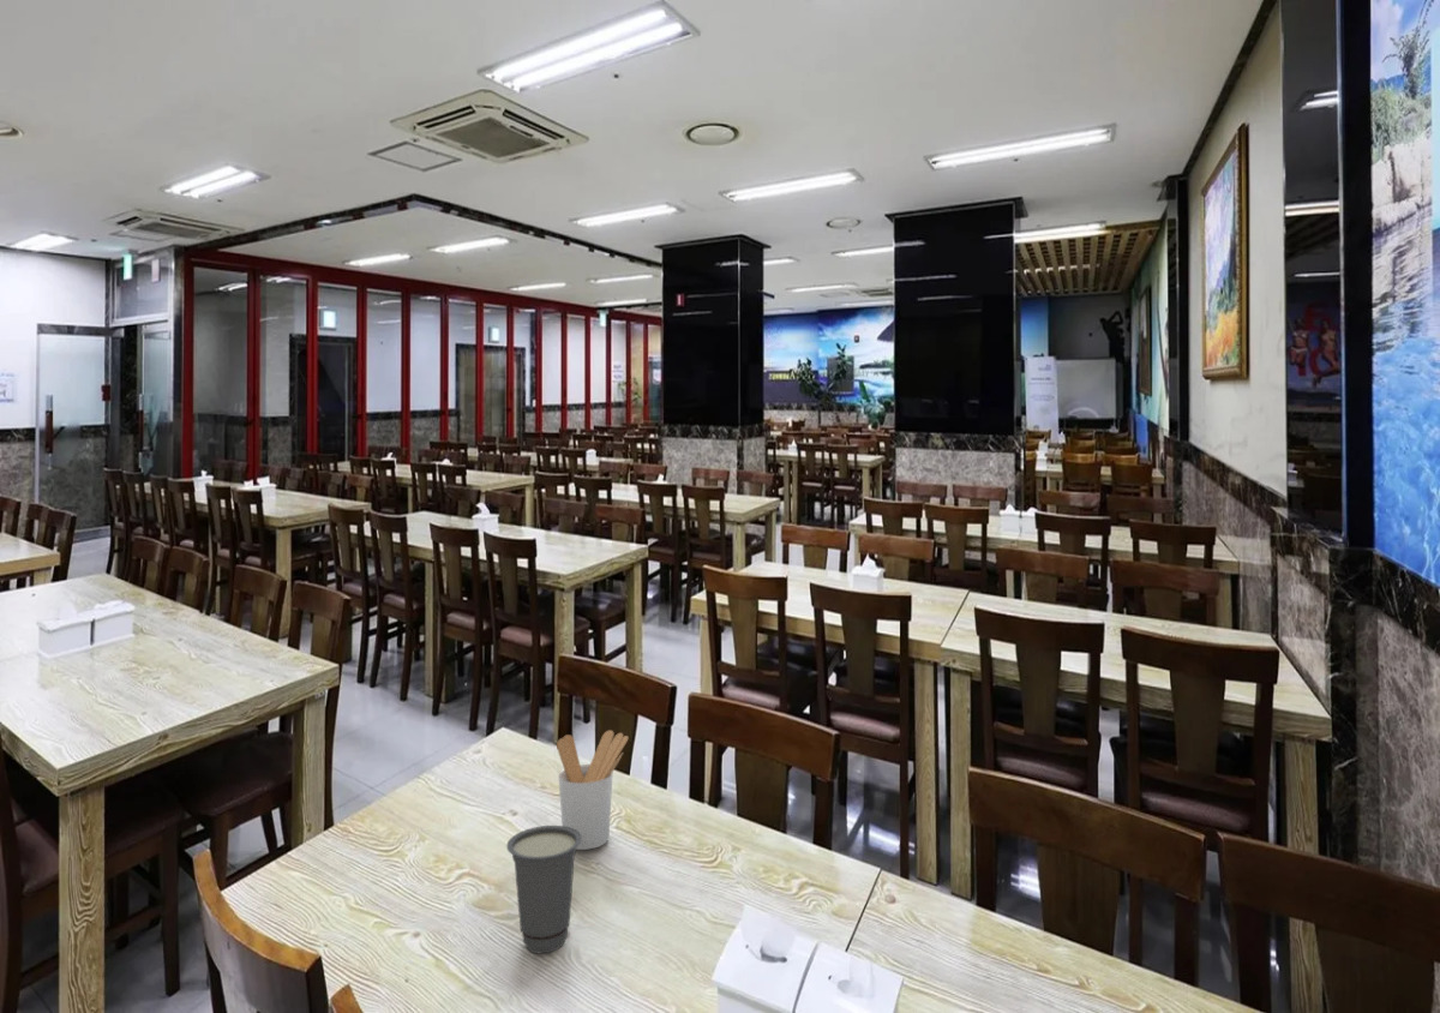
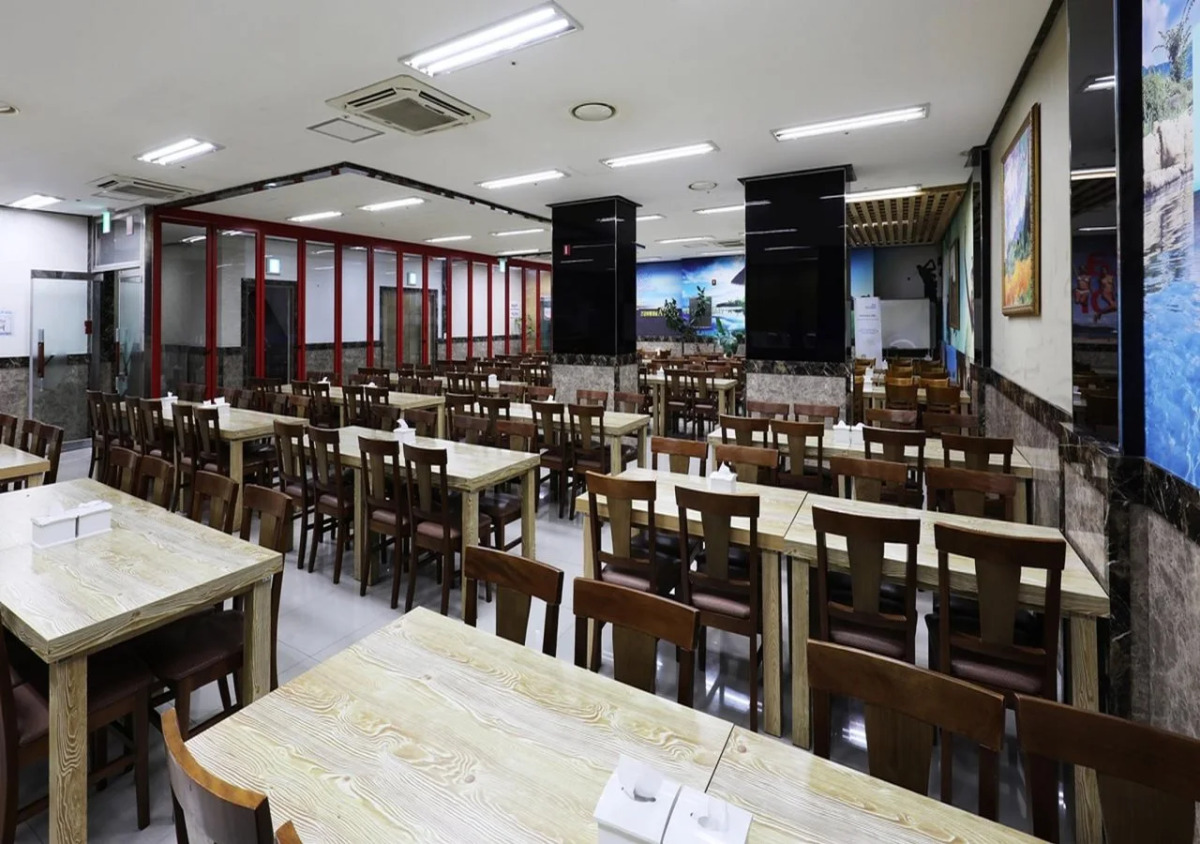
- cup [505,825,582,954]
- utensil holder [556,729,629,851]
